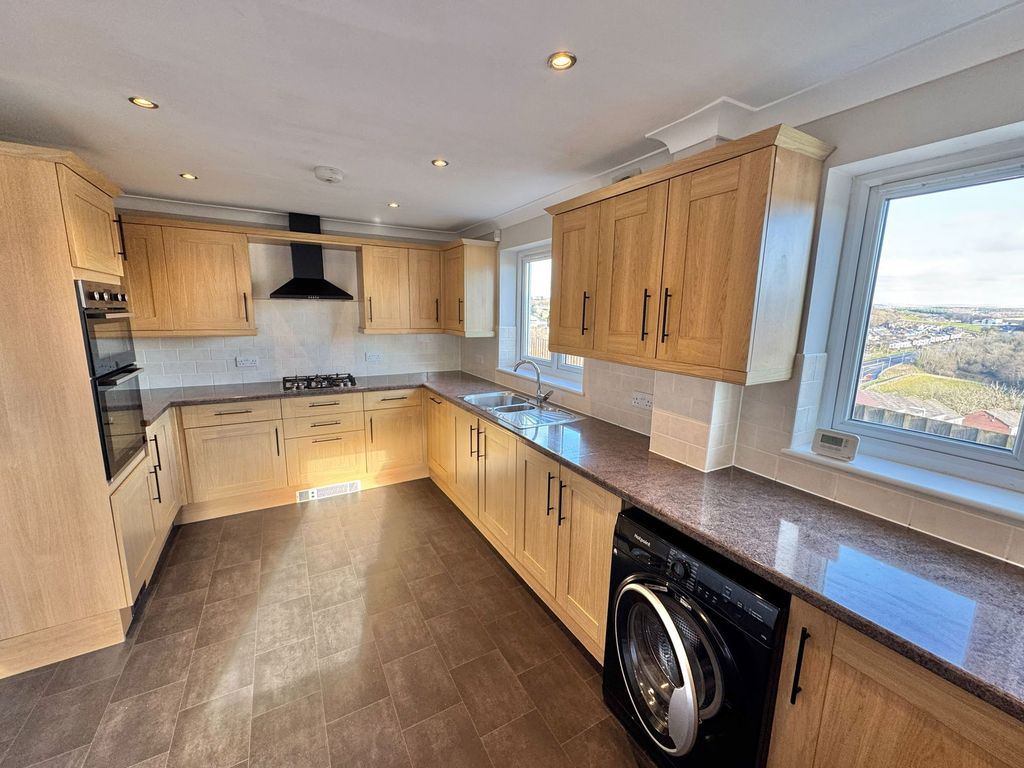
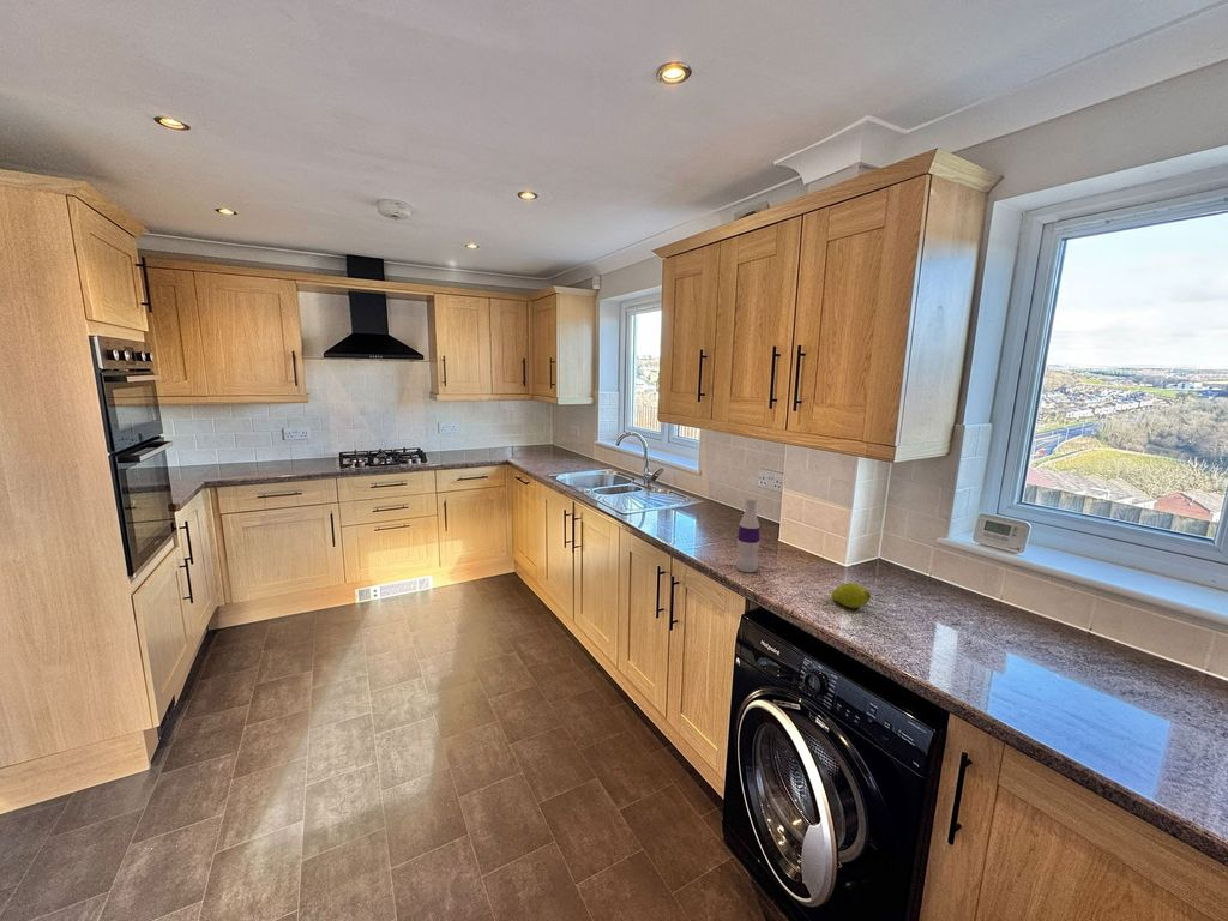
+ bottle [735,496,762,573]
+ fruit [830,582,872,609]
